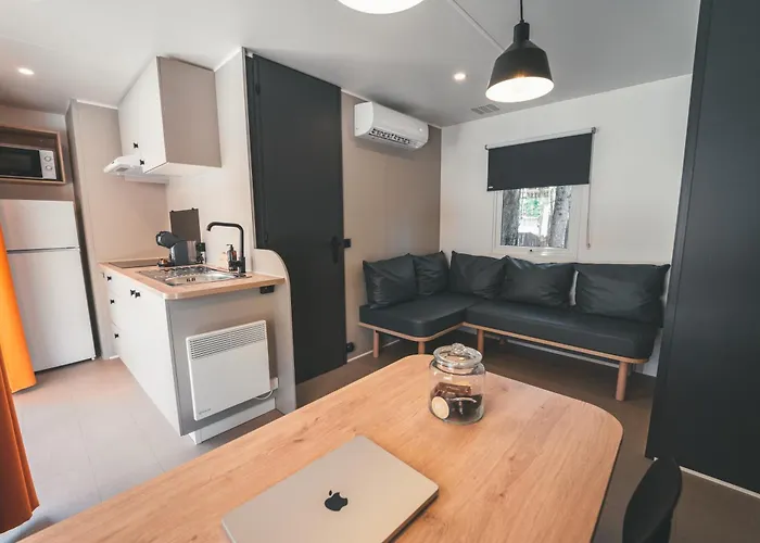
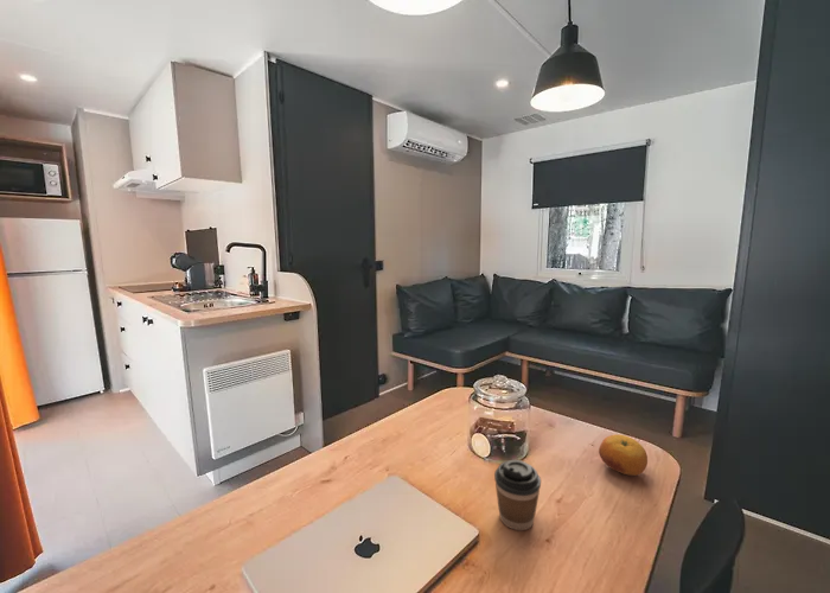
+ coffee cup [493,459,542,531]
+ fruit [598,433,649,477]
